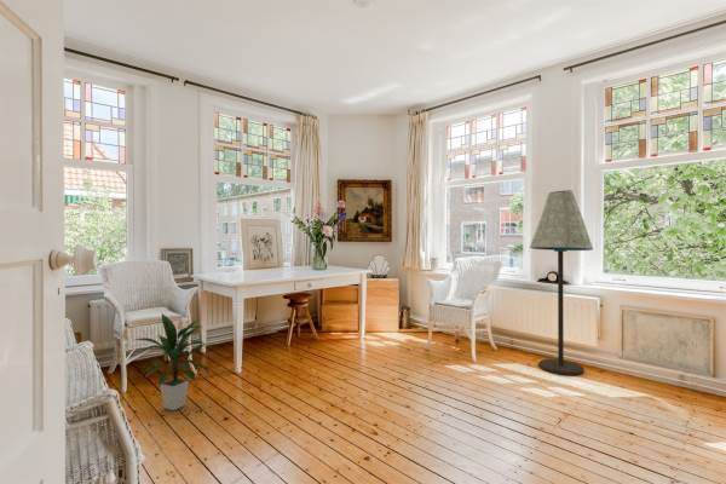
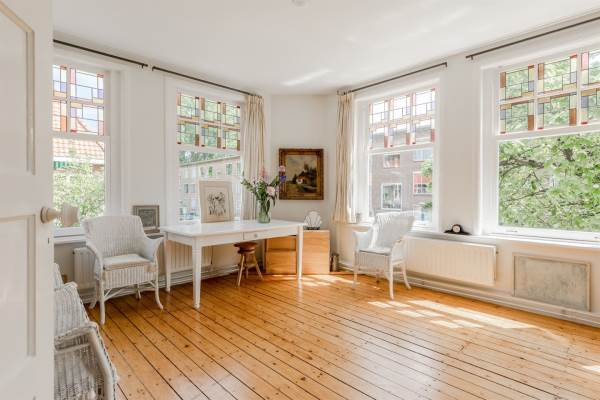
- floor lamp [529,189,594,376]
- indoor plant [134,312,209,411]
